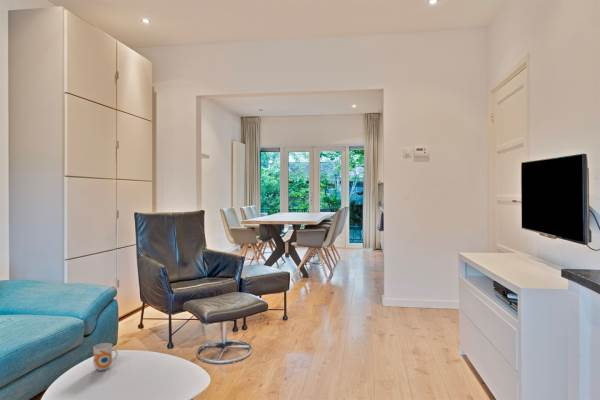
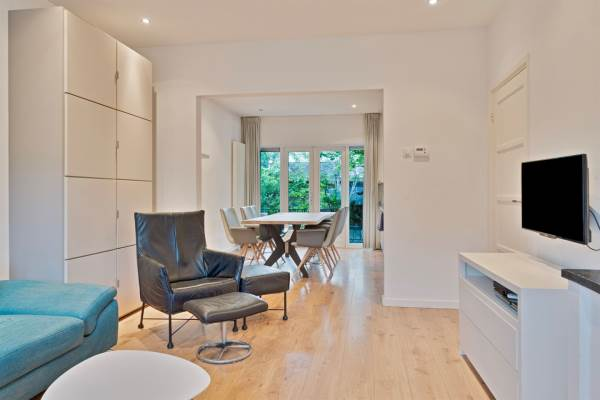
- mug [92,342,119,372]
